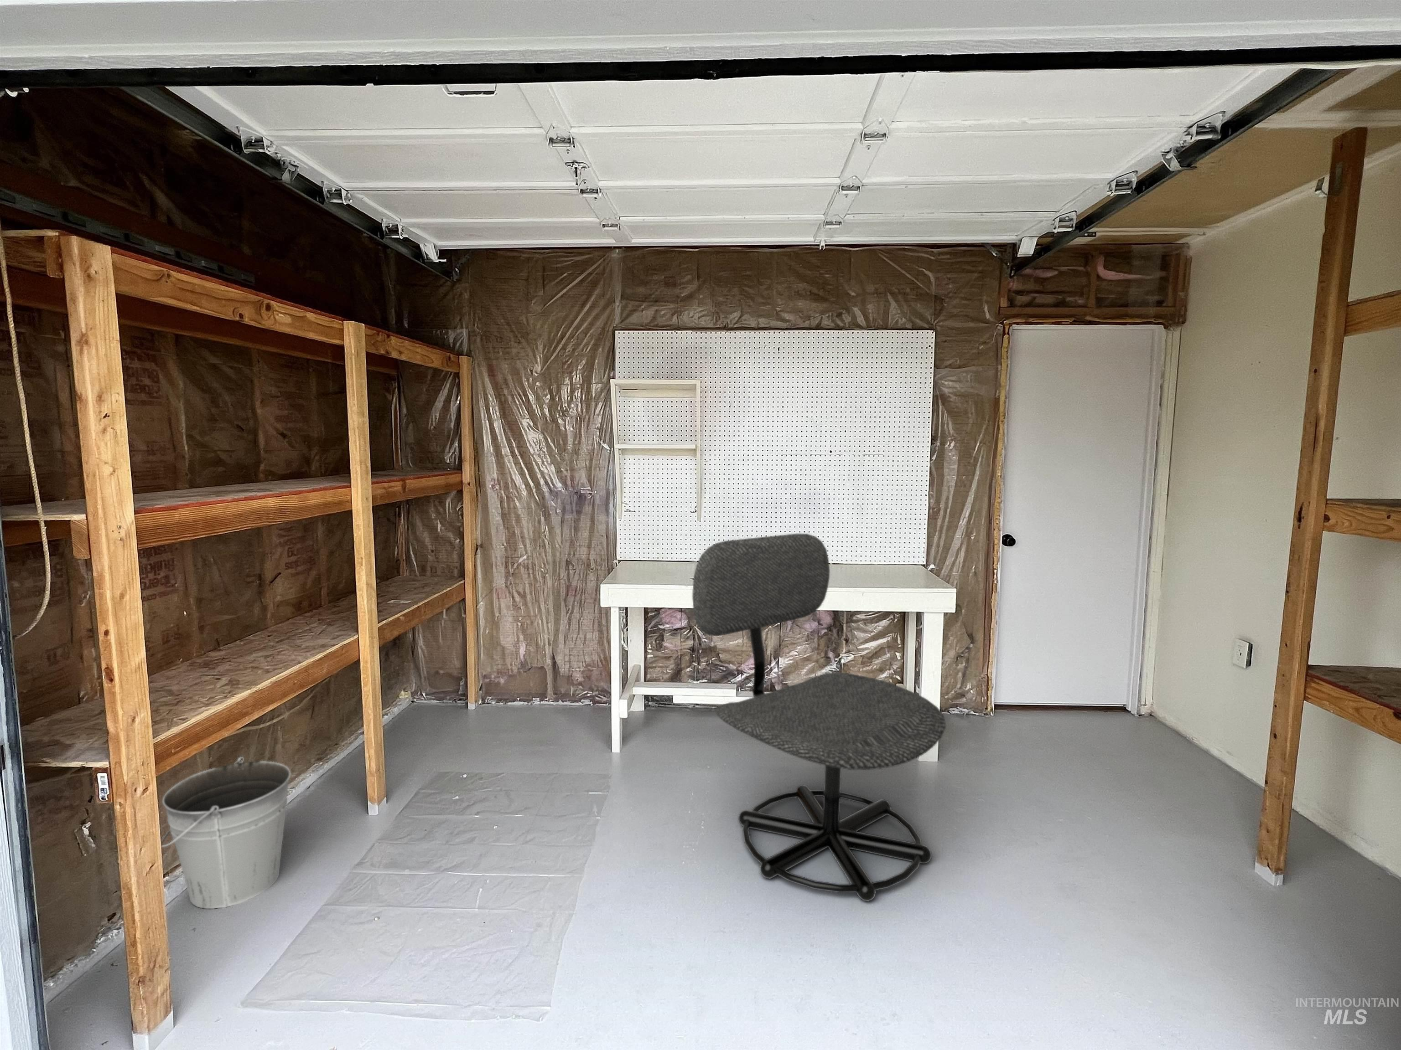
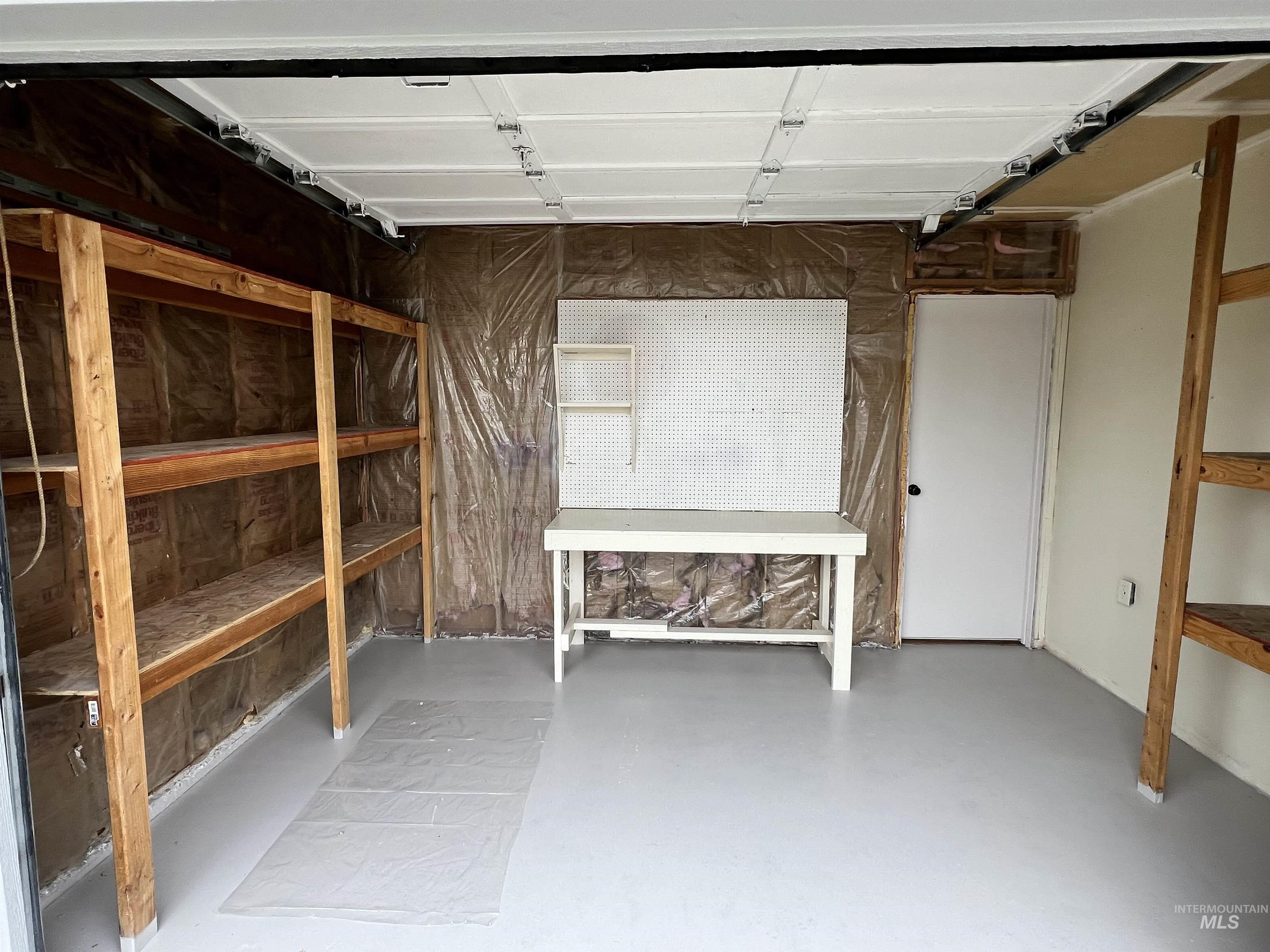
- bucket [161,757,291,909]
- office chair [692,533,947,902]
